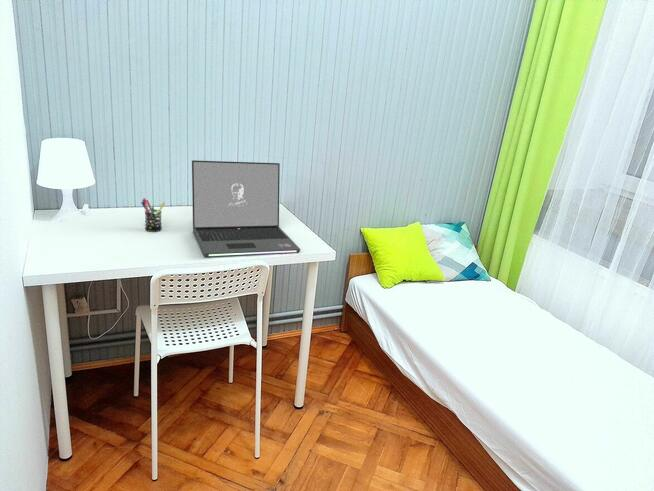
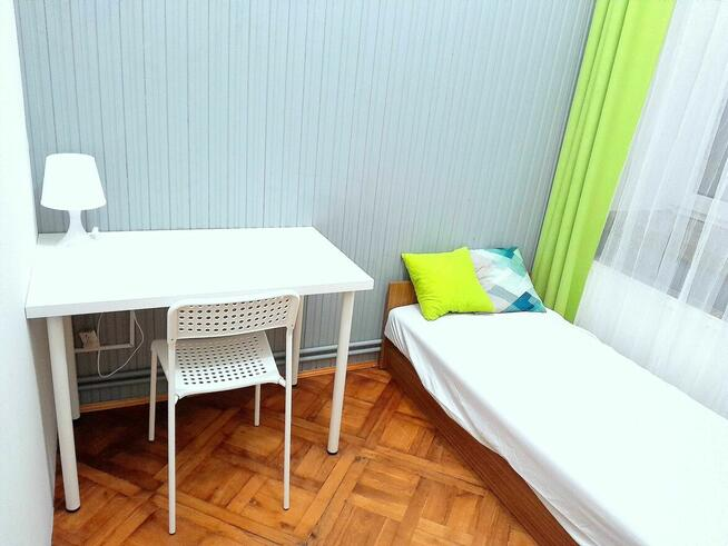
- laptop [191,159,301,258]
- pen holder [140,197,166,233]
